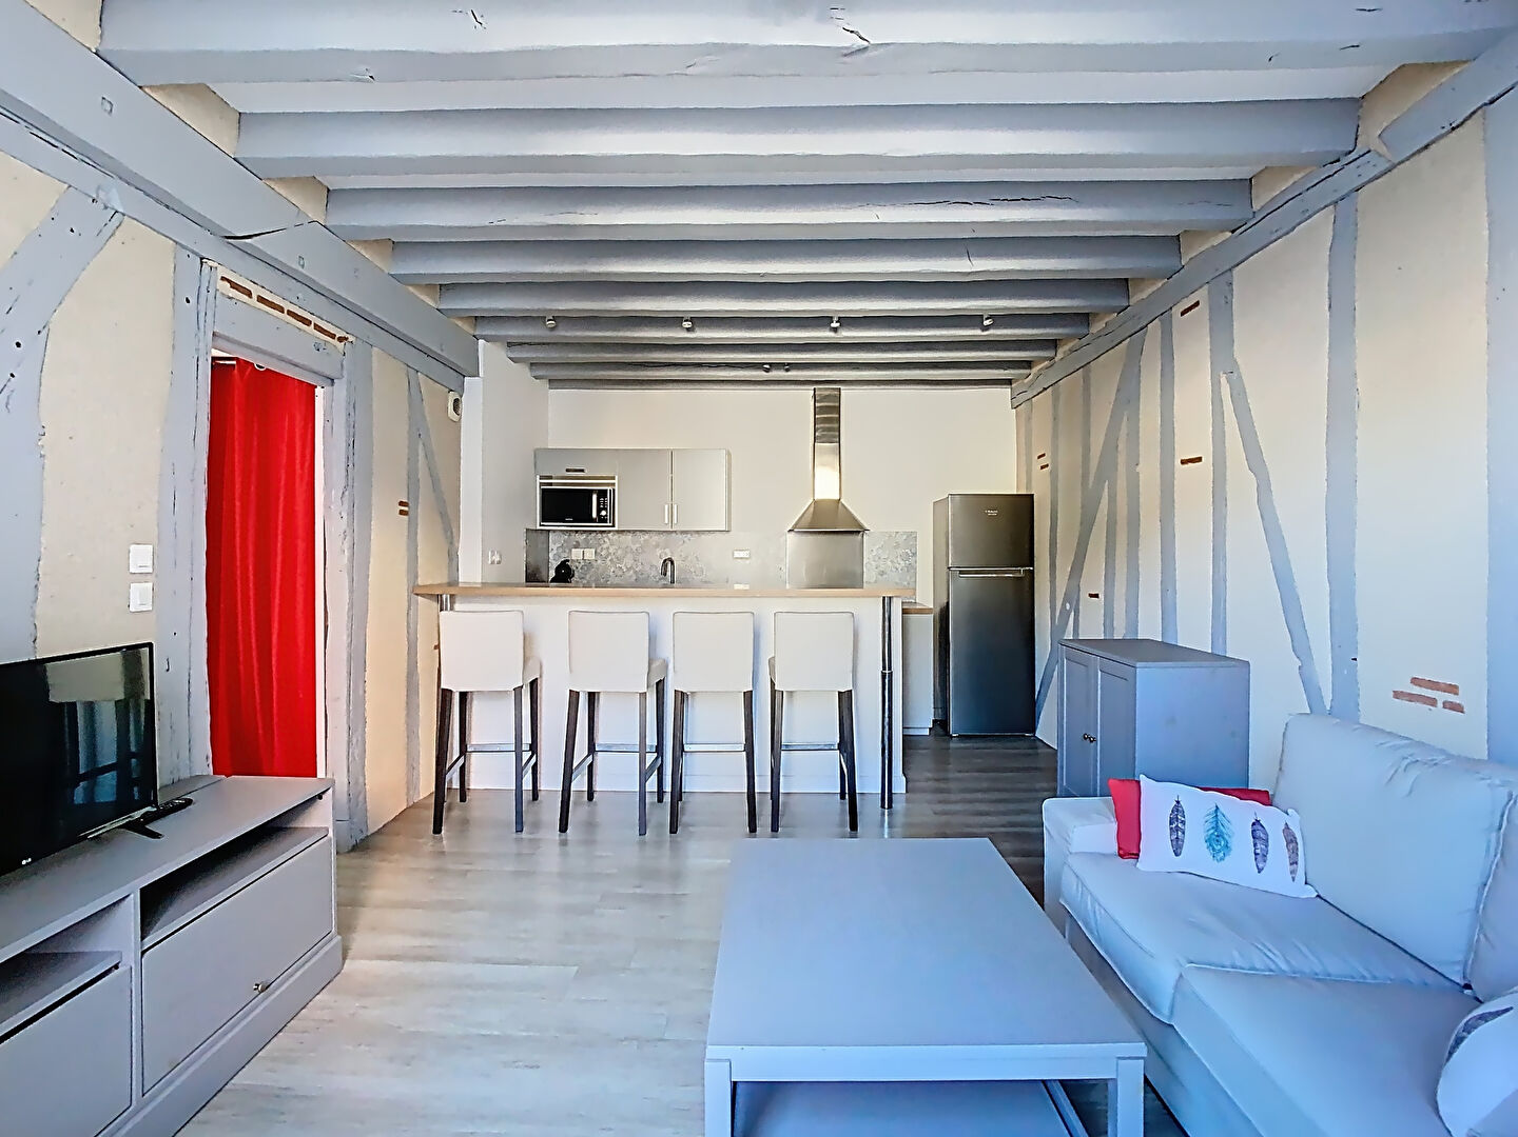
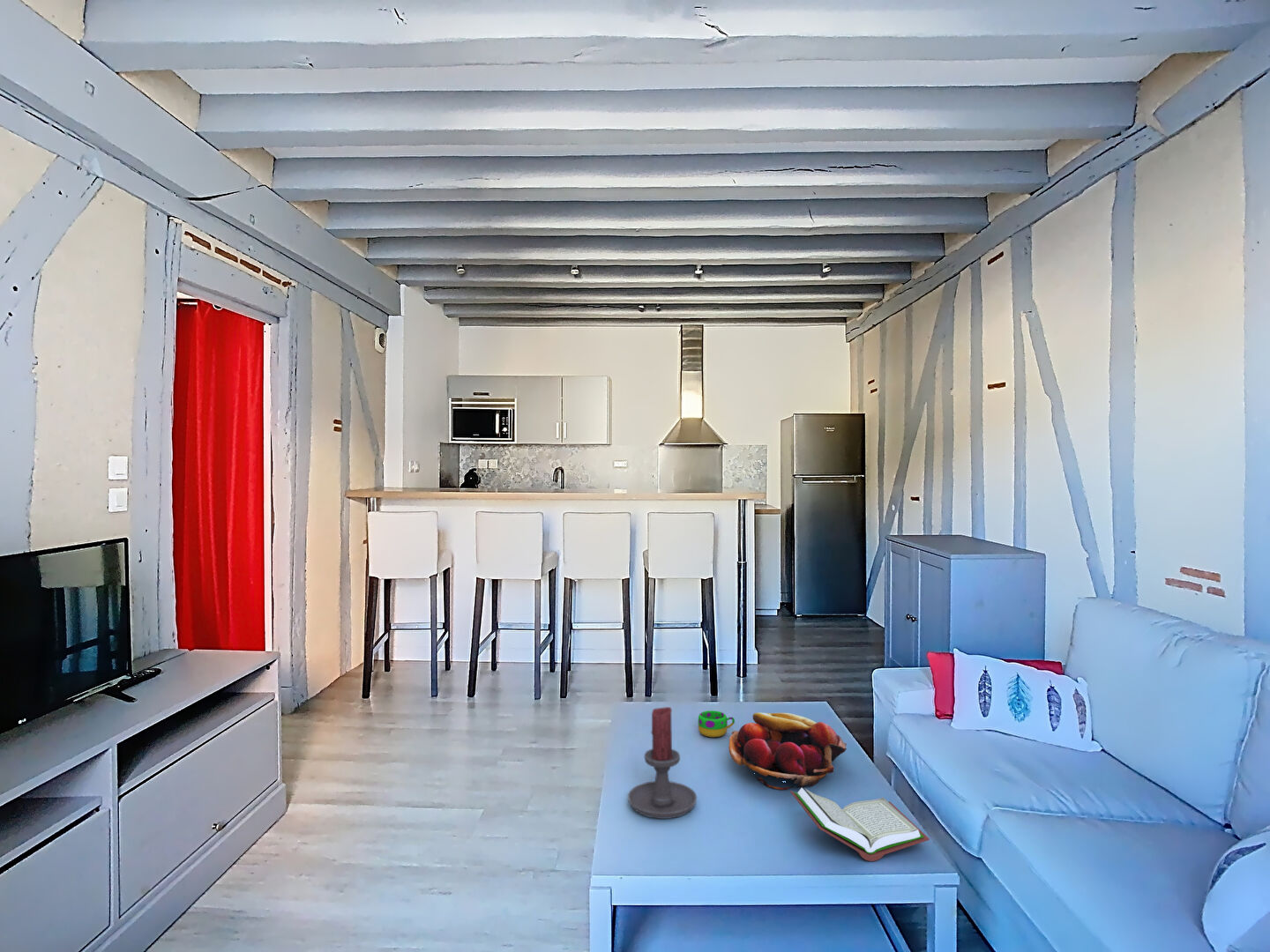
+ candle holder [627,706,698,820]
+ book [789,787,930,862]
+ fruit basket [728,711,848,791]
+ mug [698,710,736,739]
